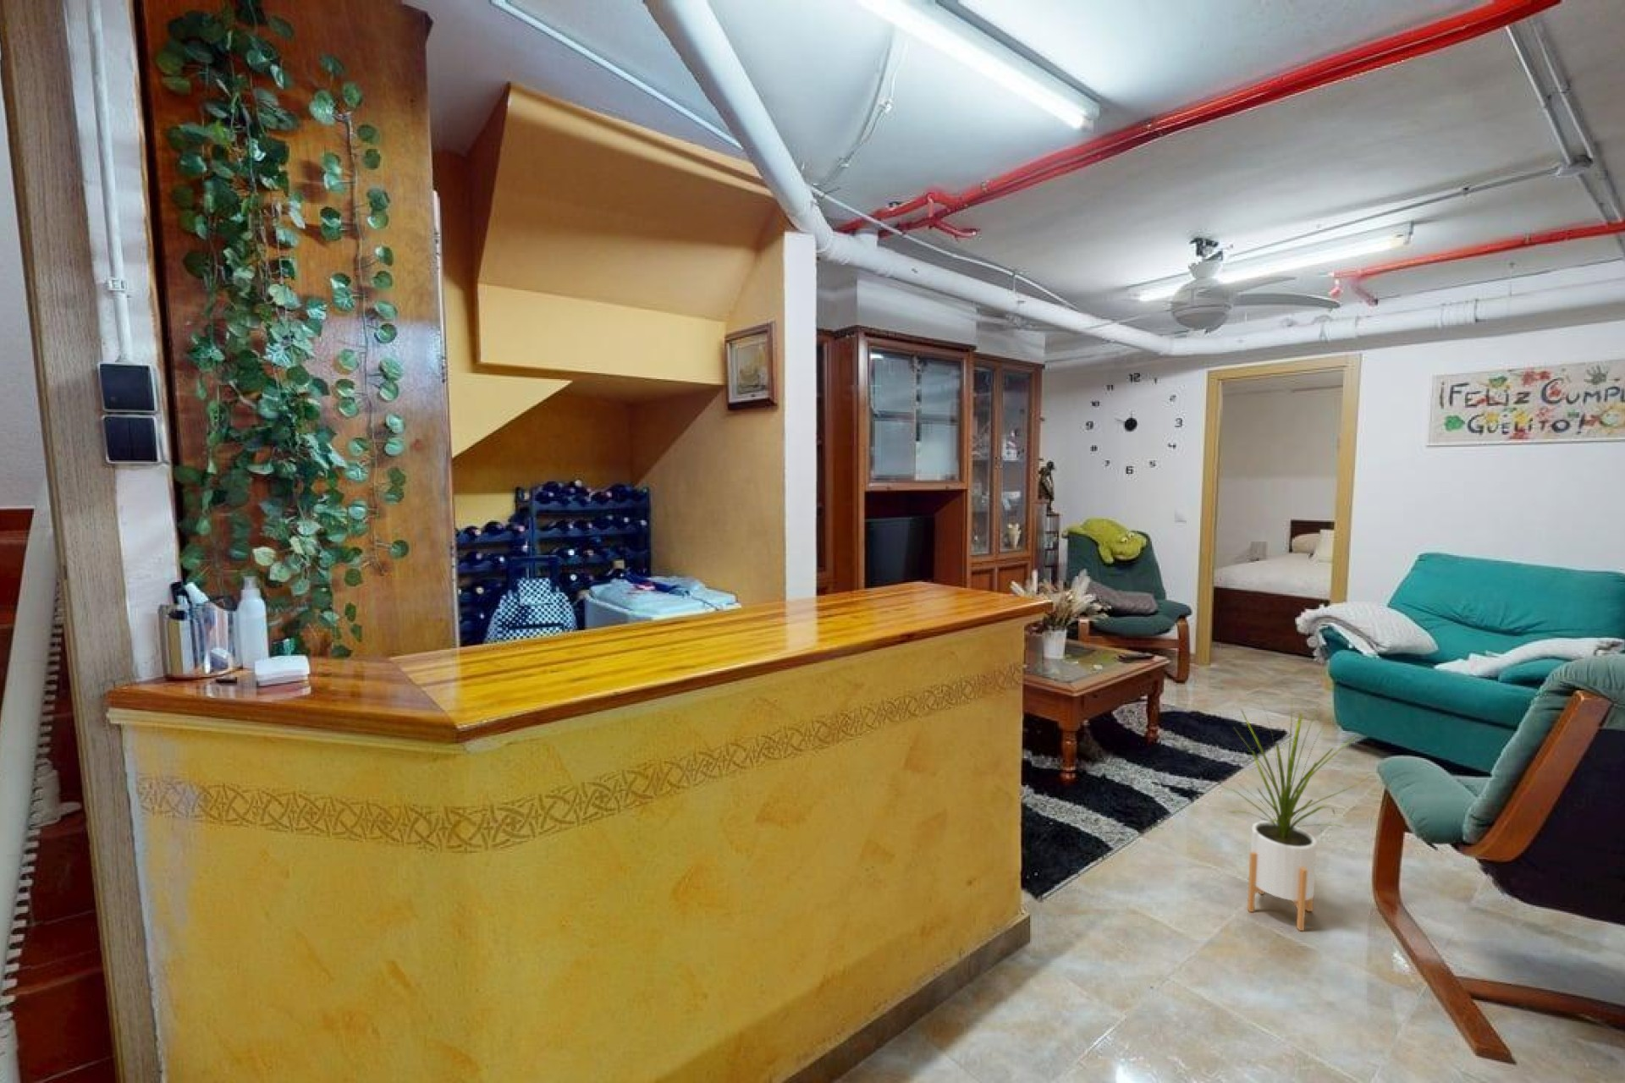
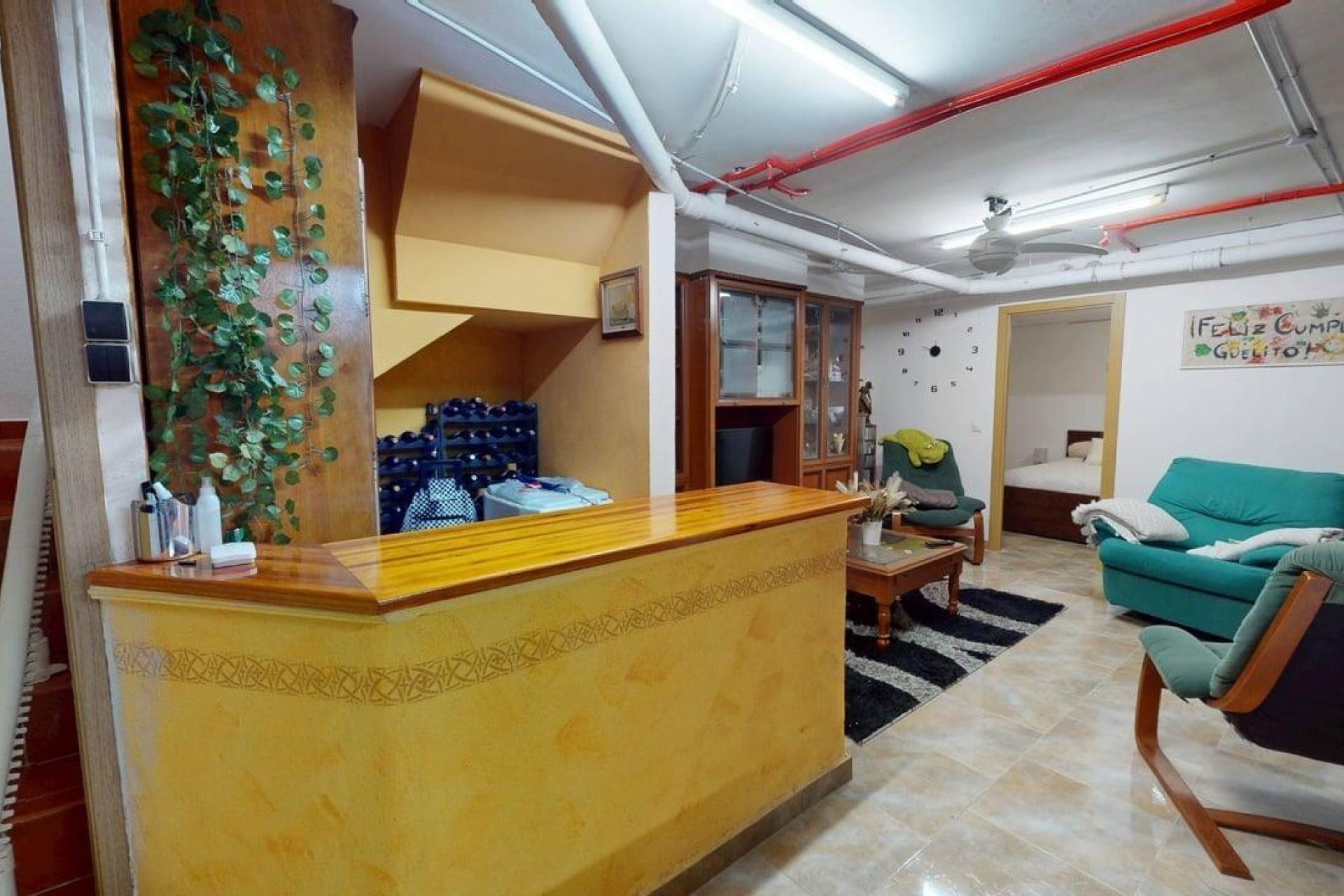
- house plant [1219,697,1372,932]
